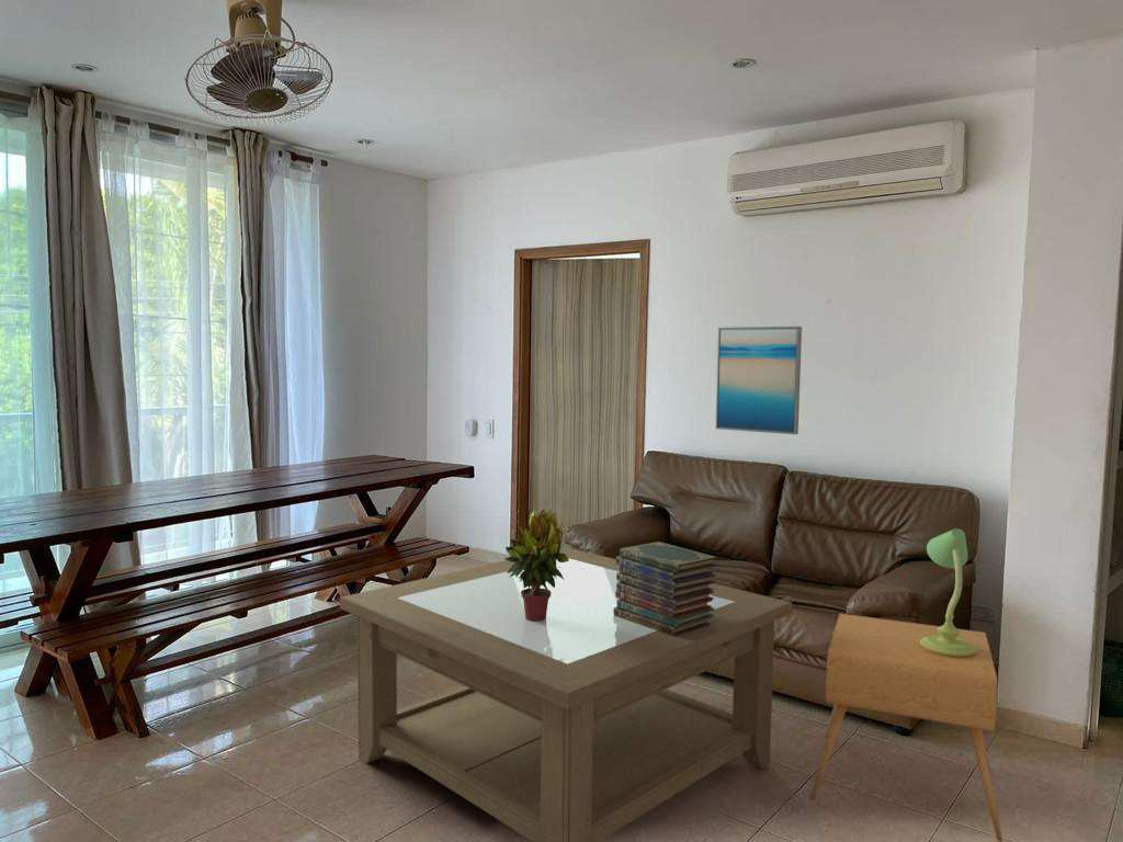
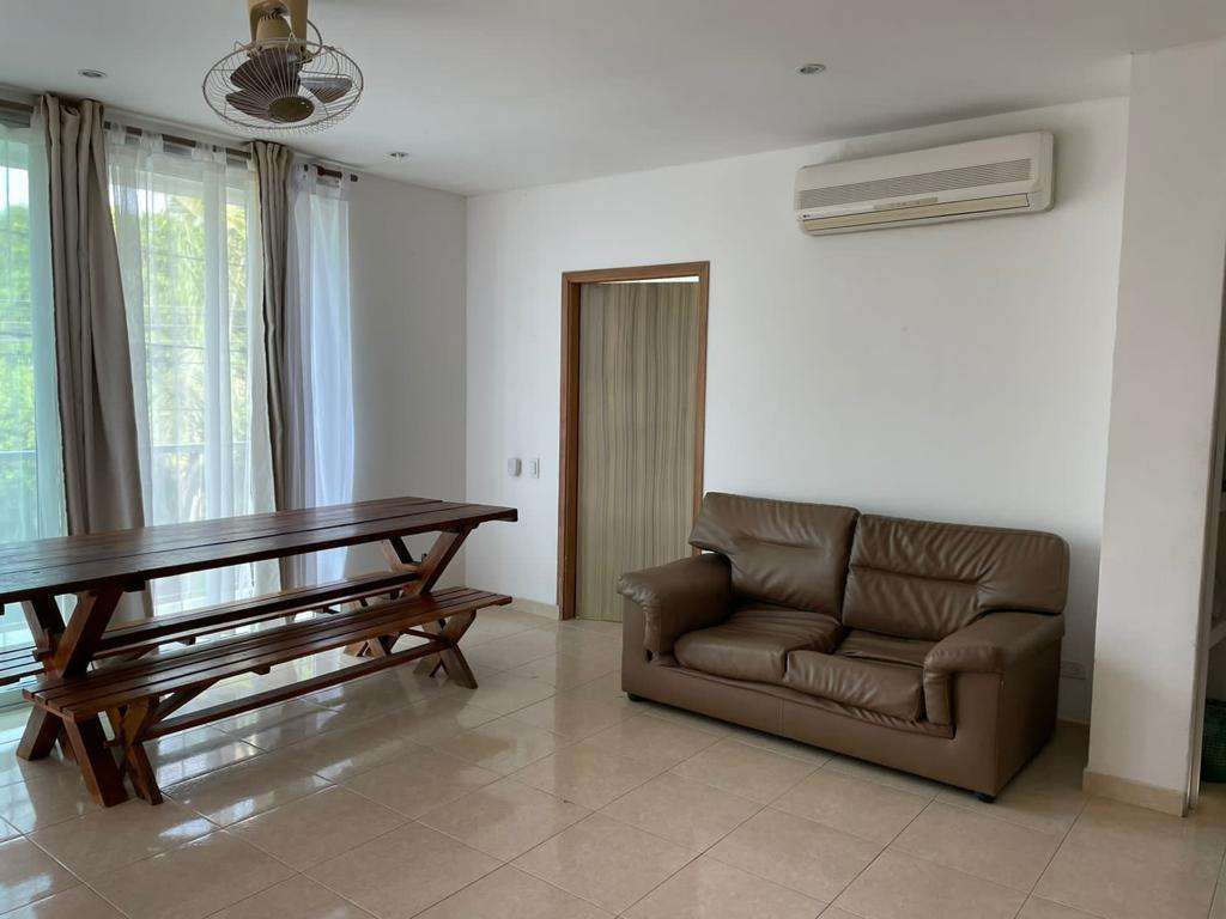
- wall art [715,326,803,435]
- coffee table [339,546,794,842]
- potted plant [503,509,569,622]
- table lamp [920,527,977,657]
- book stack [613,541,718,636]
- side table [809,613,1003,842]
